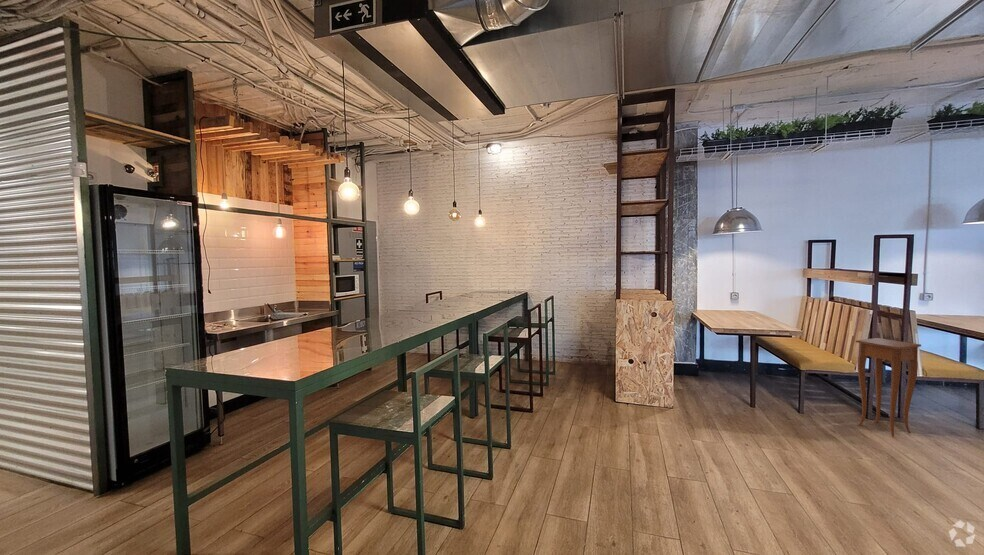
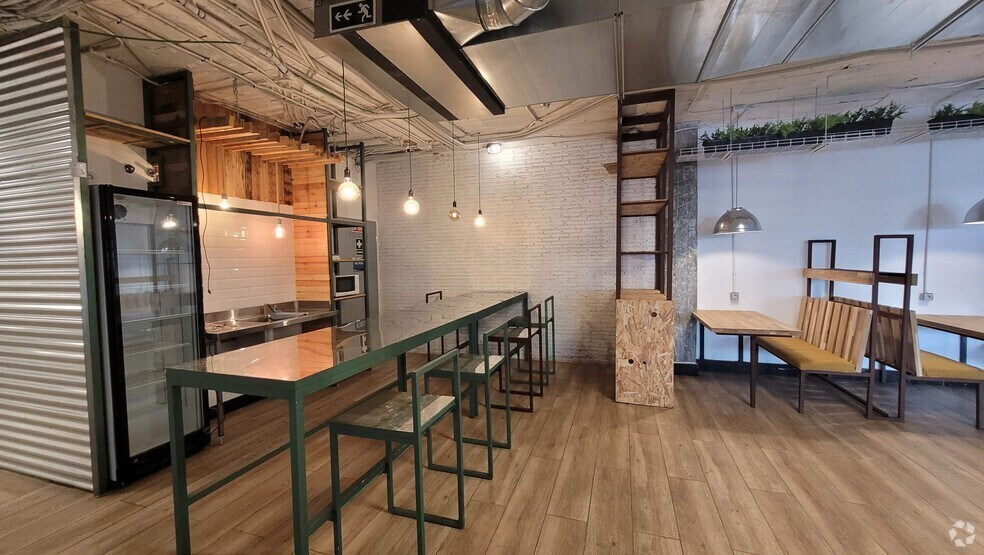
- side table [855,337,922,438]
